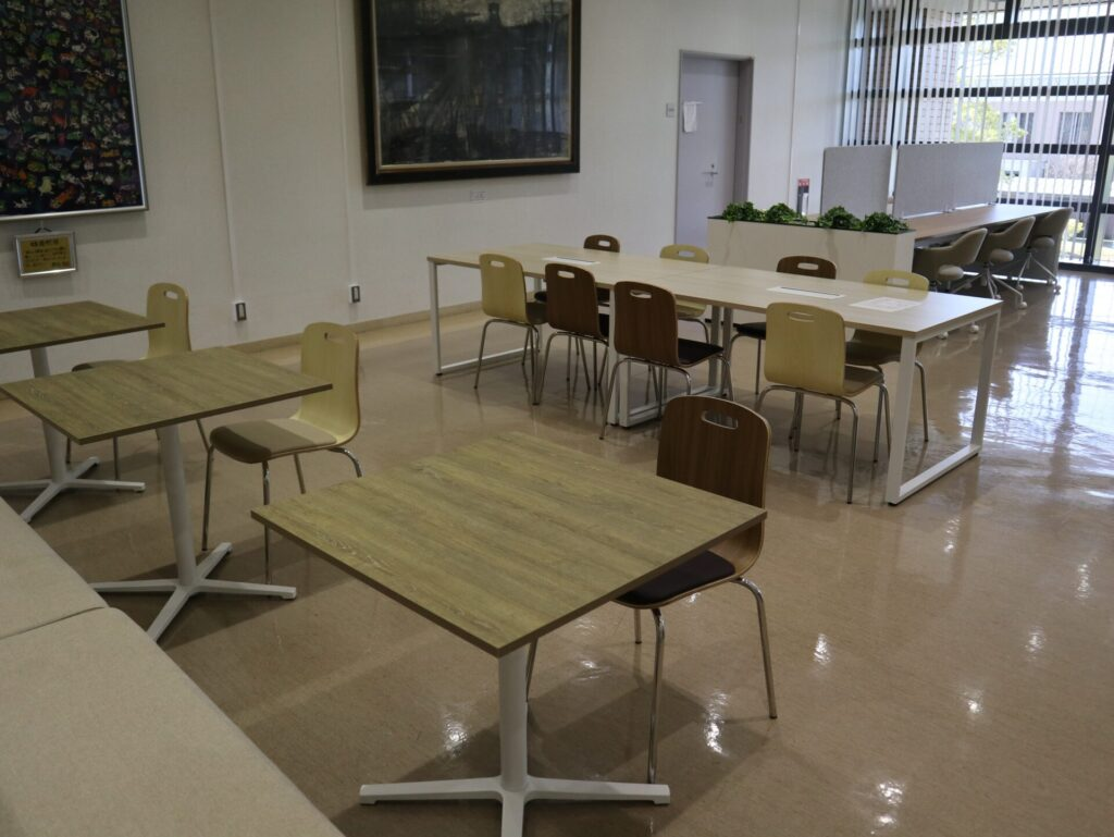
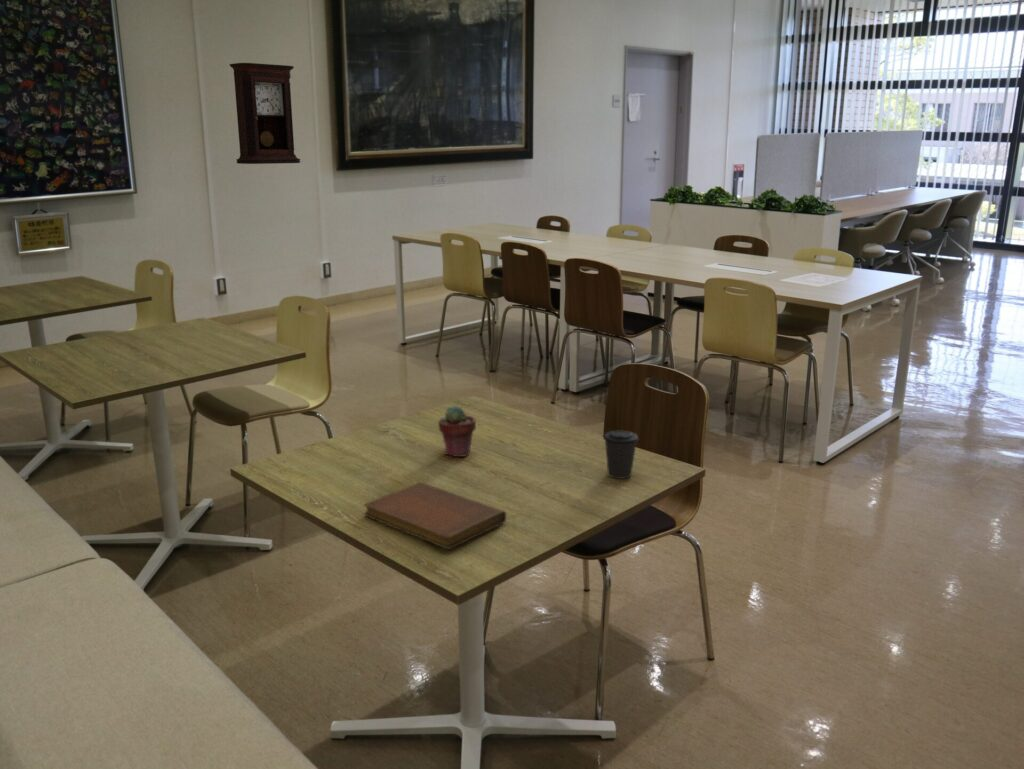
+ notebook [363,482,507,550]
+ potted succulent [437,405,477,458]
+ coffee cup [602,429,640,480]
+ pendulum clock [229,62,301,165]
